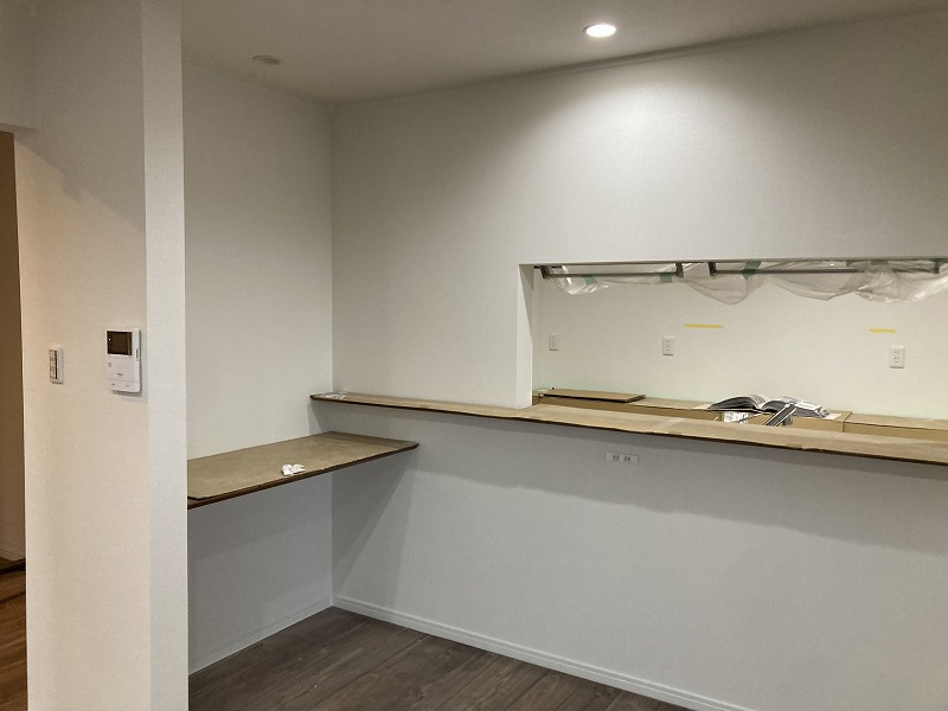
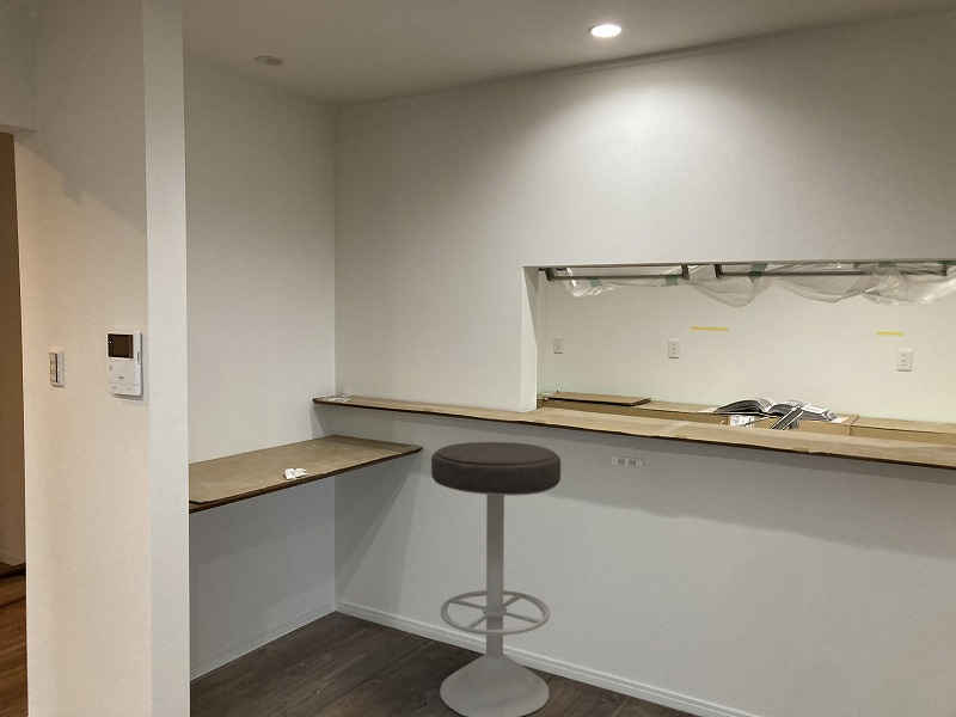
+ bar stool [430,441,562,717]
